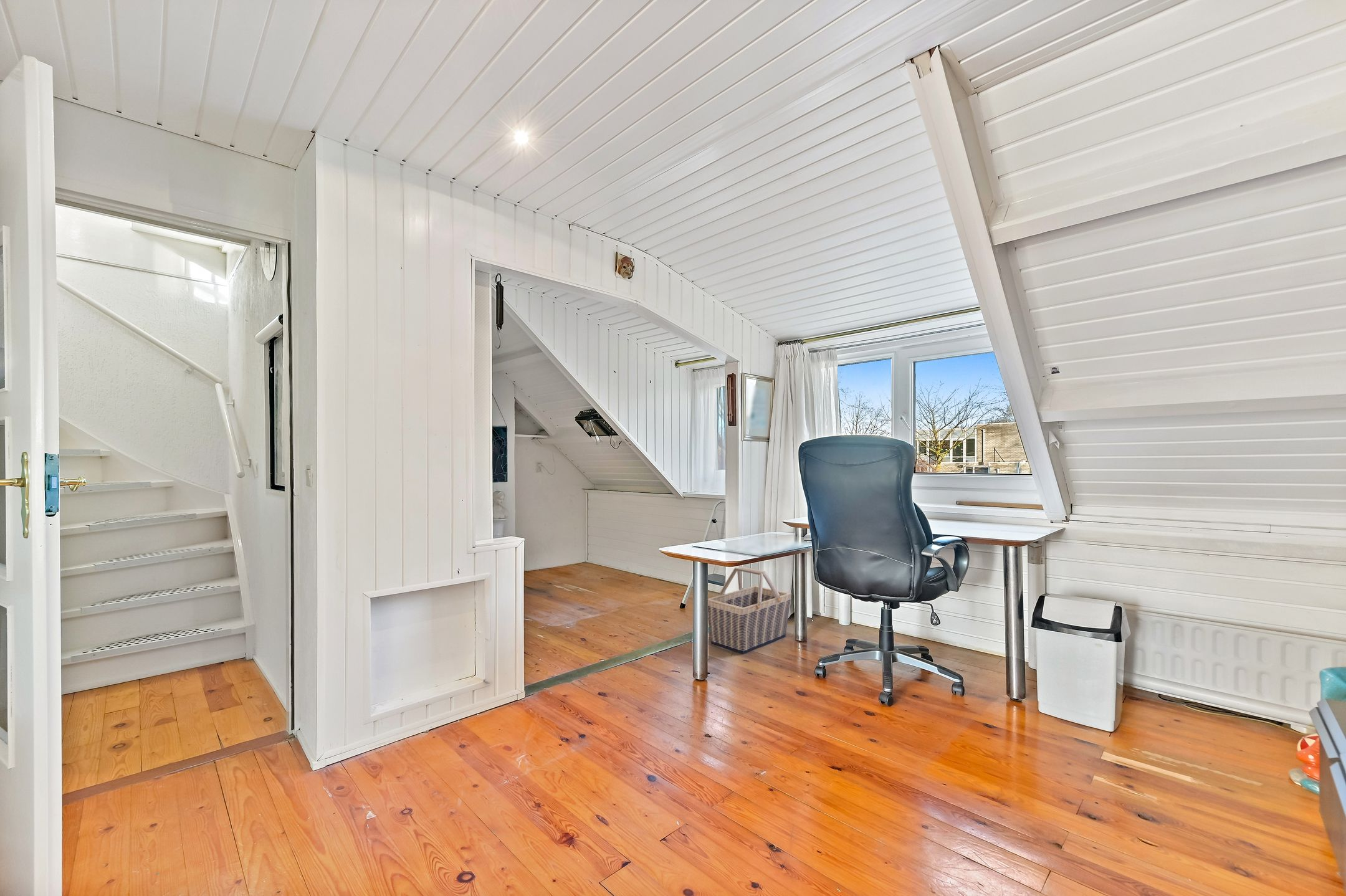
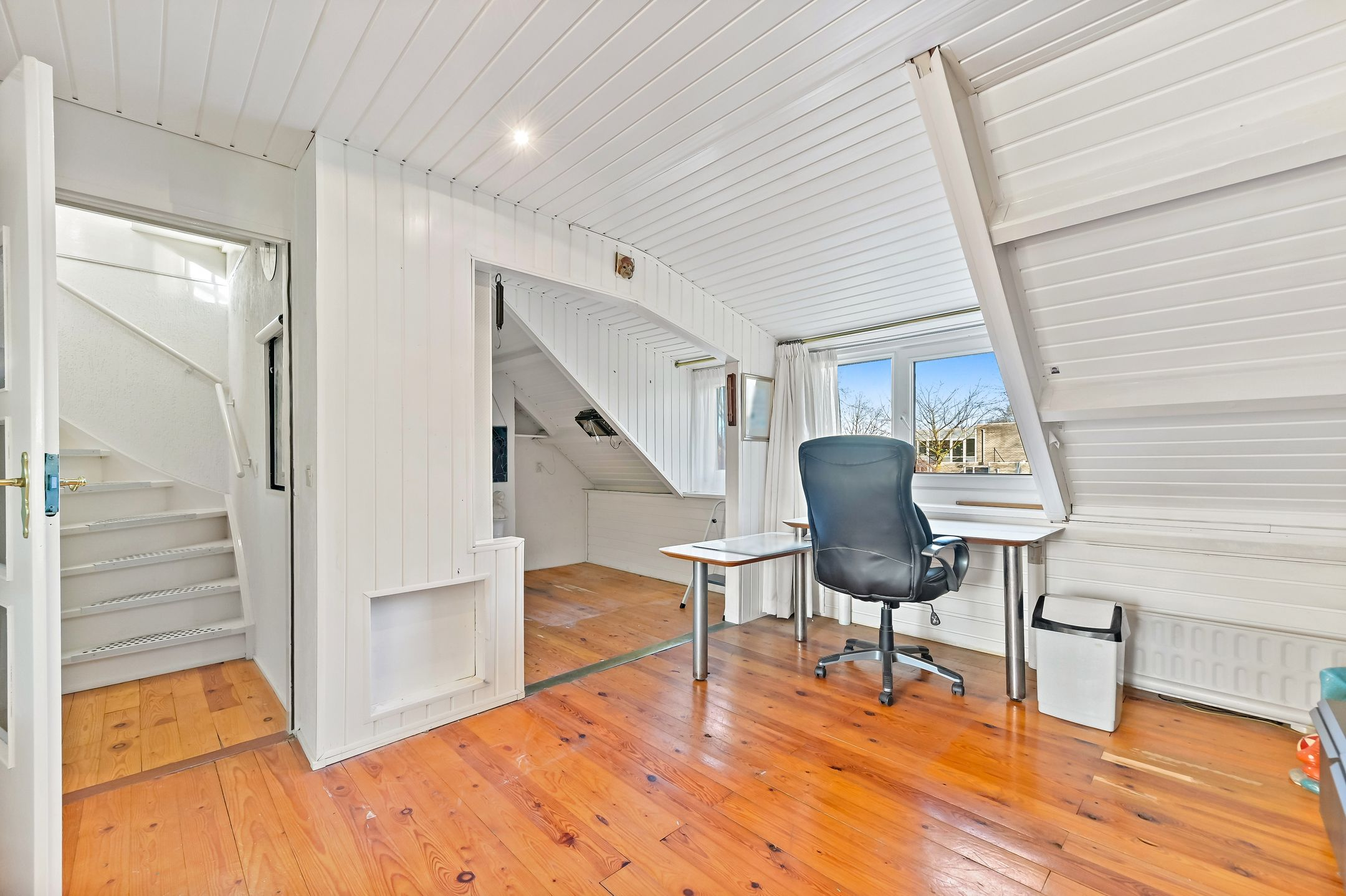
- basket [707,566,792,655]
